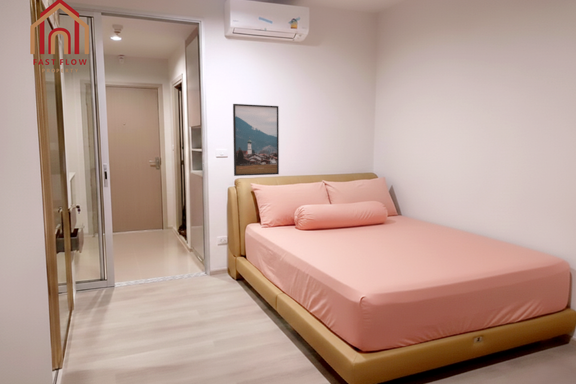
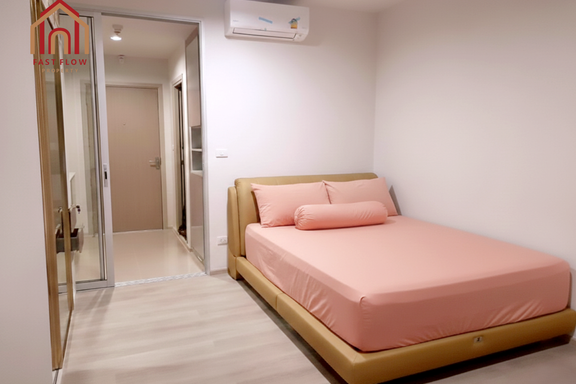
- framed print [232,103,280,177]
